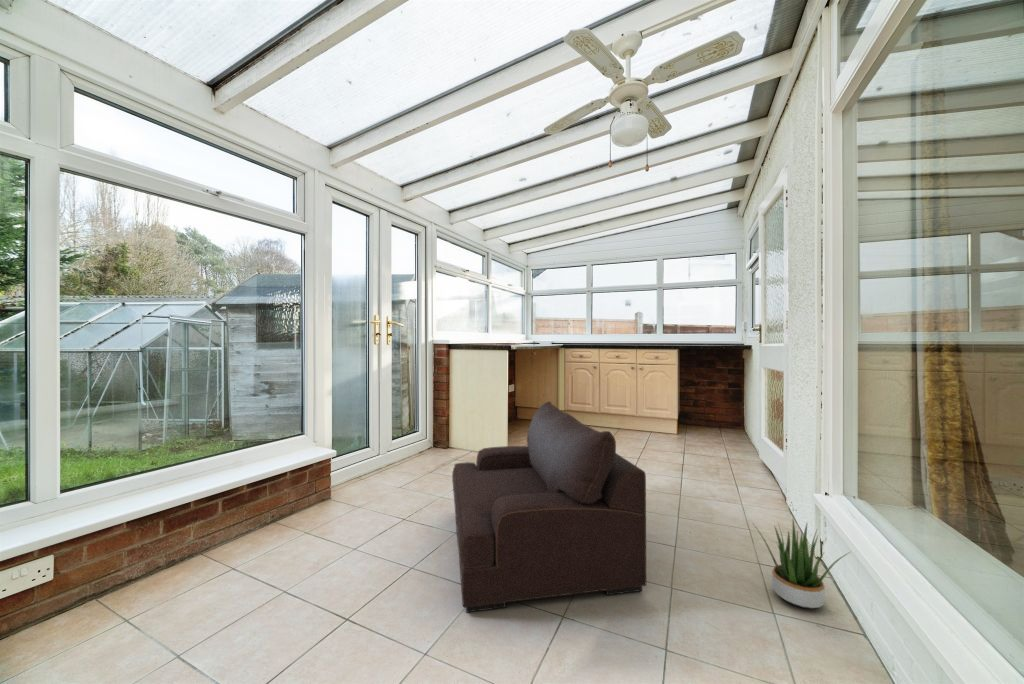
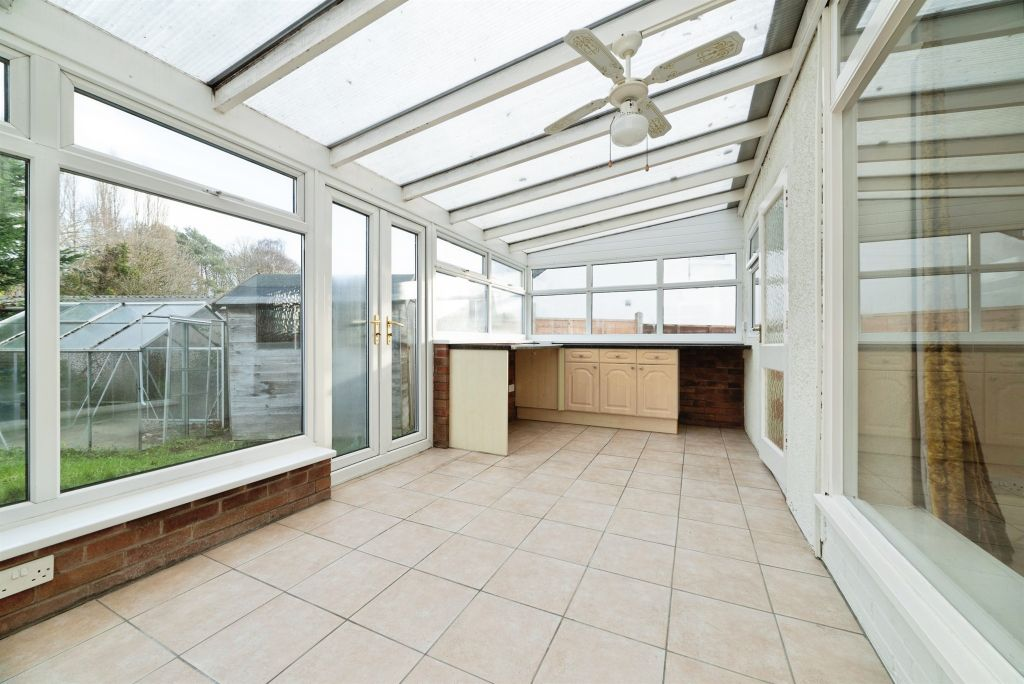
- potted plant [750,518,851,610]
- armchair [451,401,647,613]
